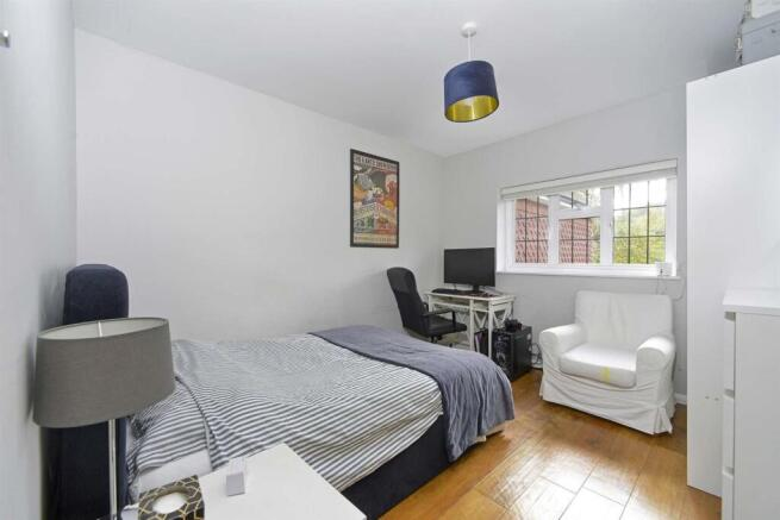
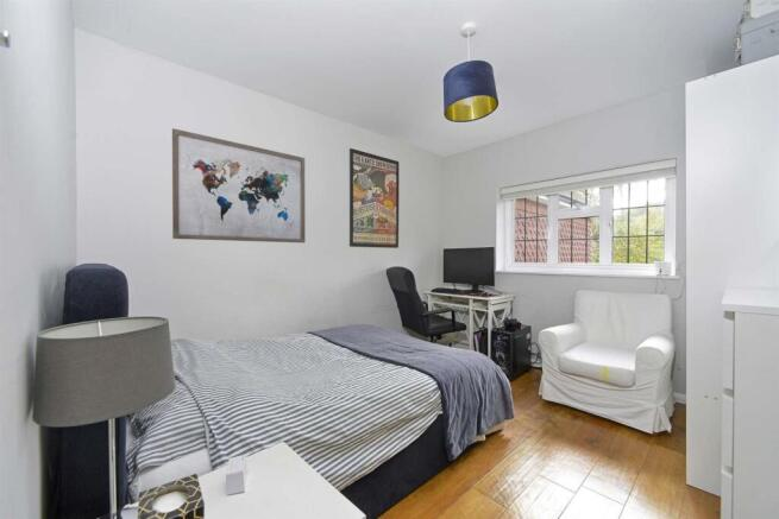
+ wall art [171,127,306,243]
